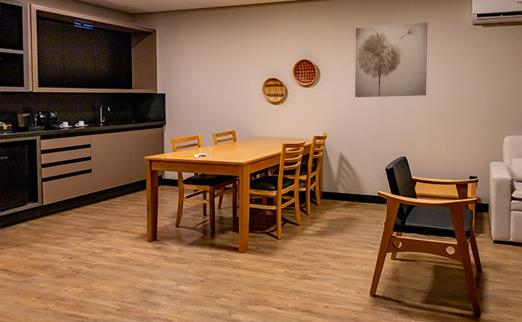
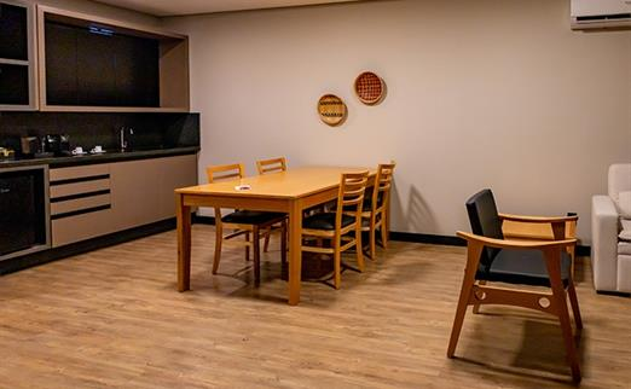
- wall art [354,22,429,98]
